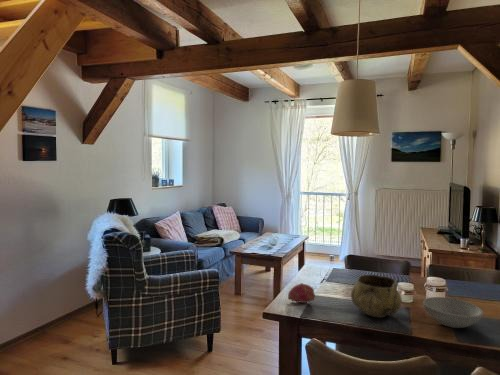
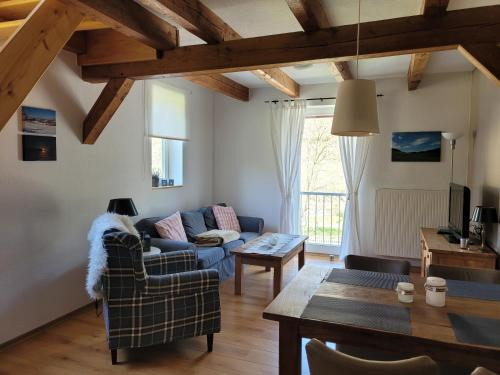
- decorative bowl [350,274,403,318]
- fruit [287,282,316,304]
- bowl [422,296,484,329]
